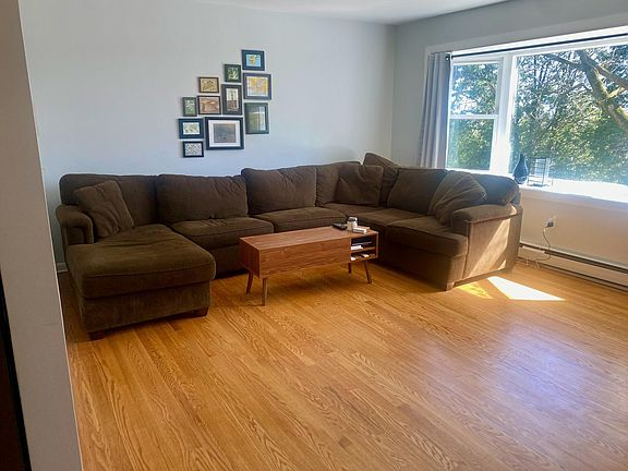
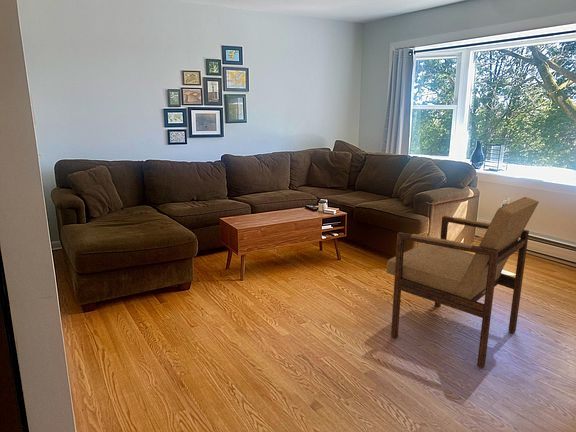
+ armchair [385,196,540,369]
